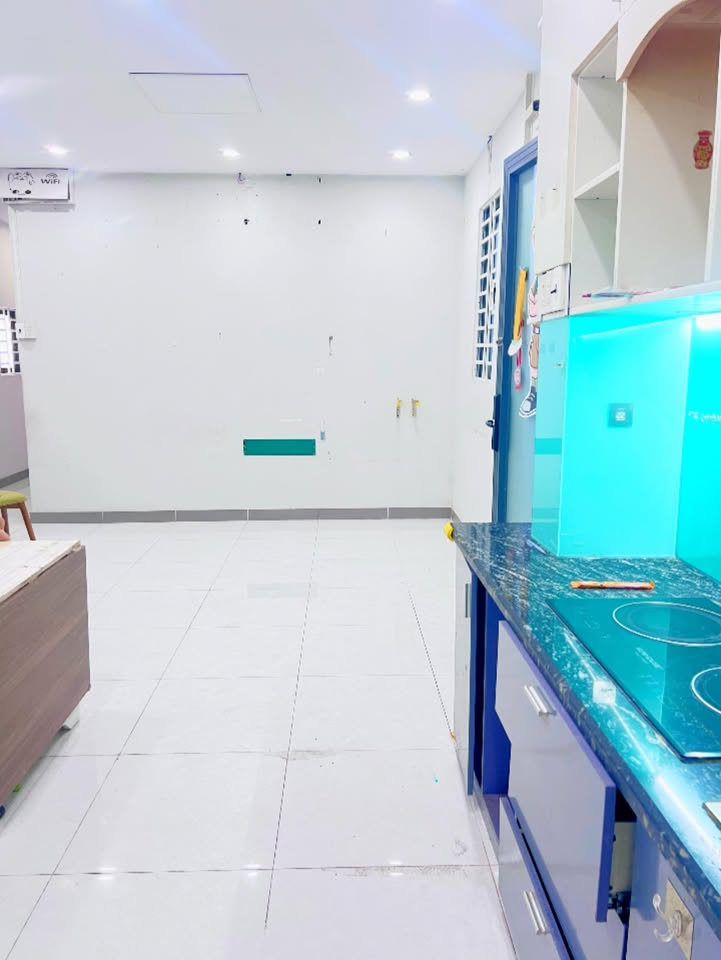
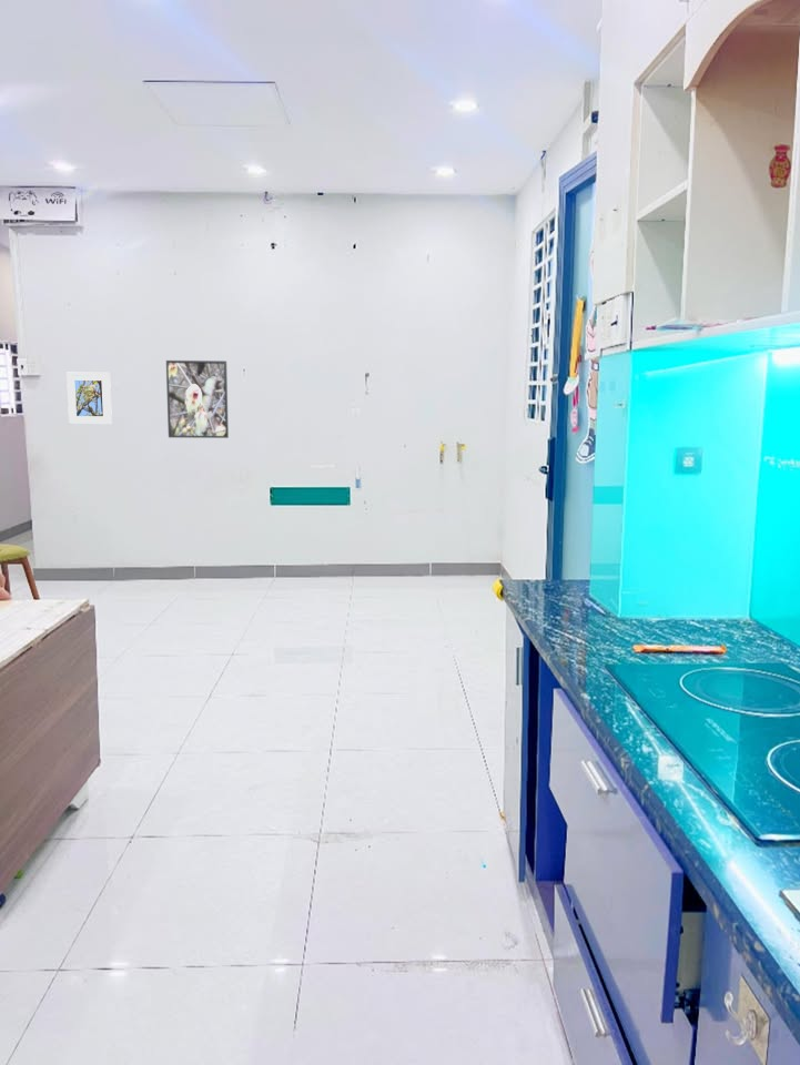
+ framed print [165,359,230,439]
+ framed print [65,372,113,425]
